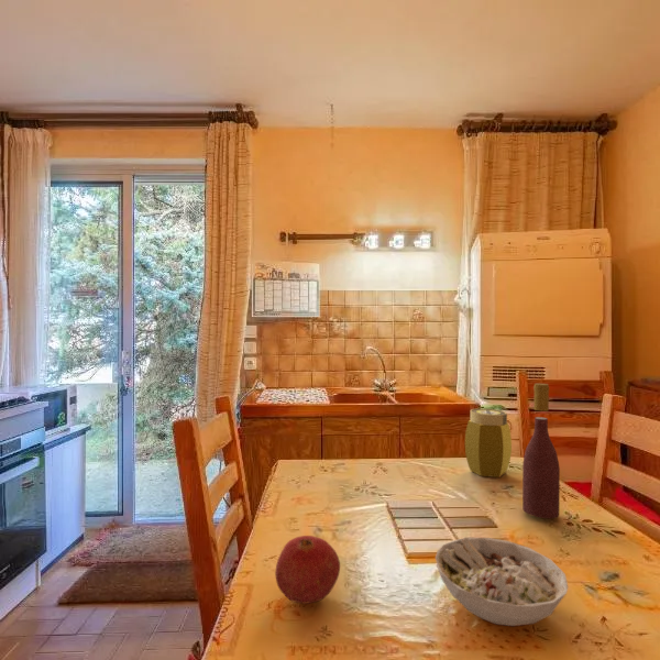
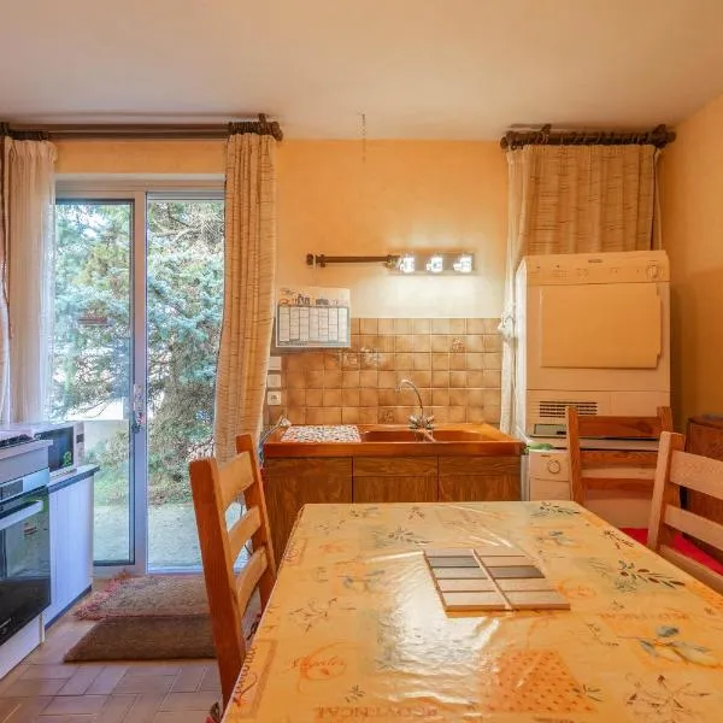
- jar [464,408,513,479]
- bowl [435,536,569,627]
- fruit [274,535,341,605]
- wine bottle [521,383,561,524]
